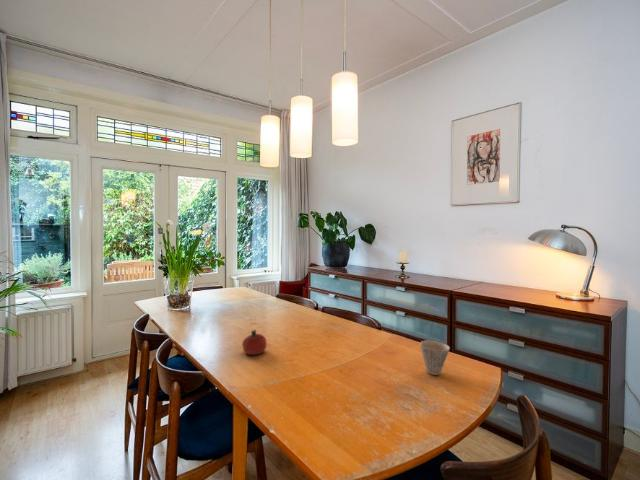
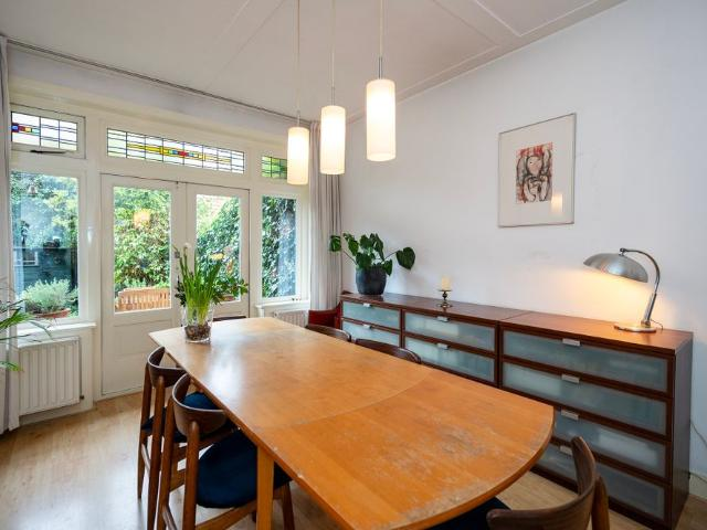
- cup [419,339,451,376]
- fruit [241,329,268,356]
